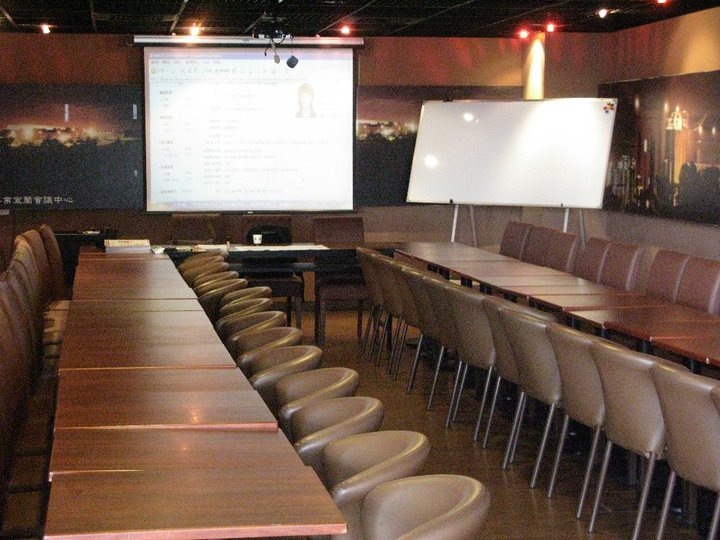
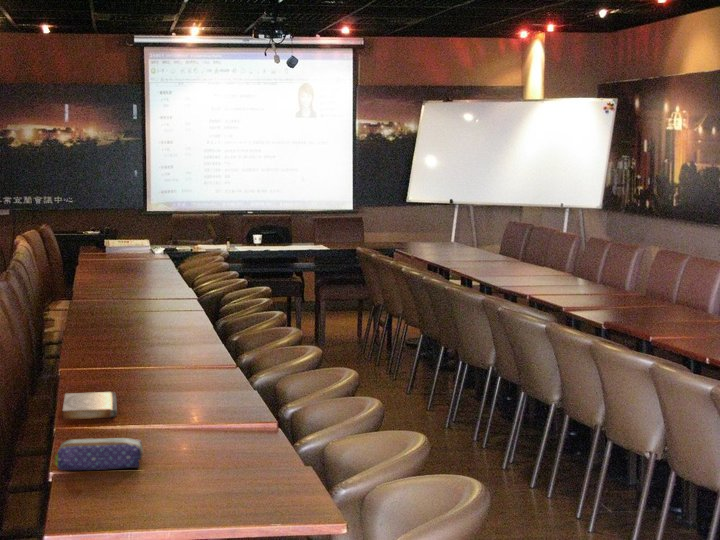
+ book [62,391,118,421]
+ pencil case [53,437,144,471]
